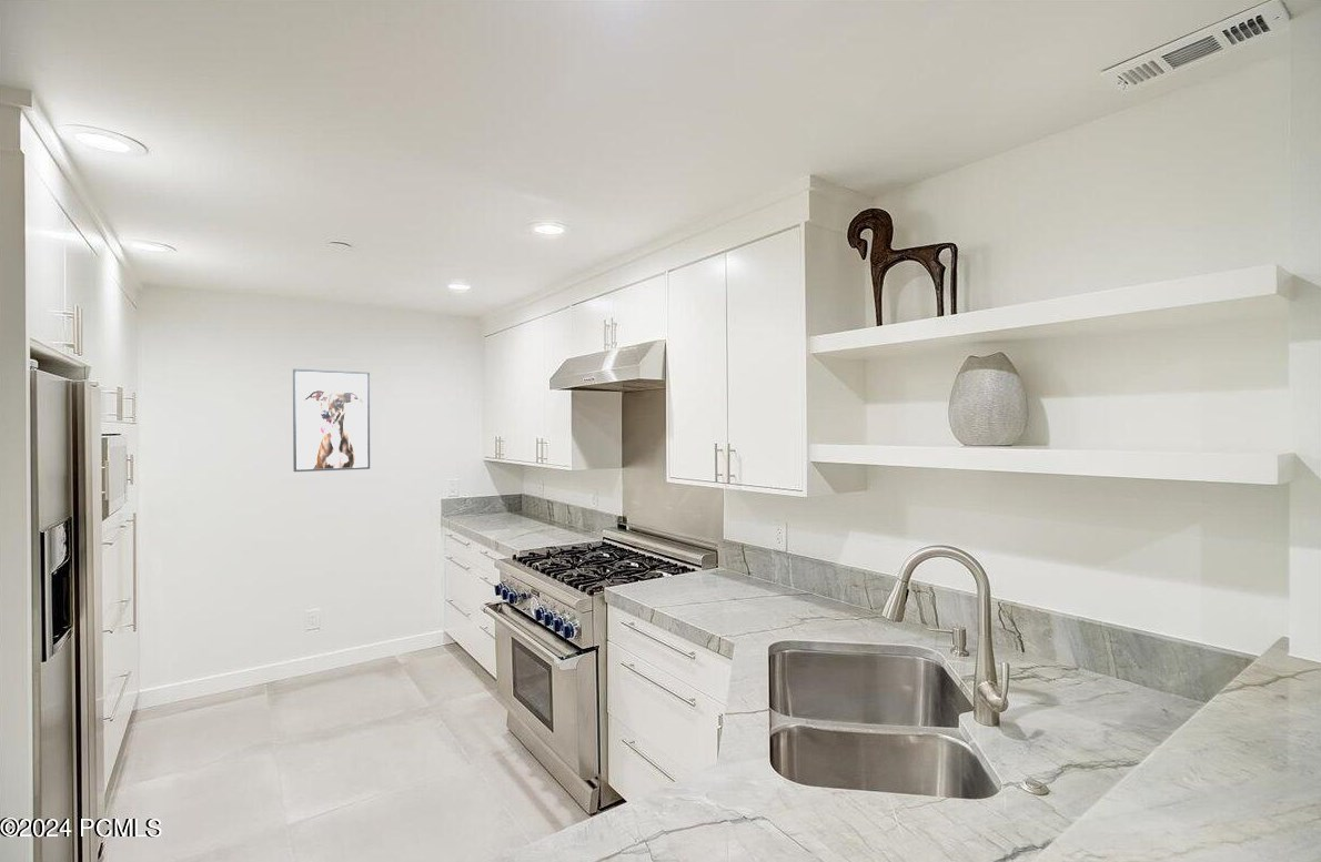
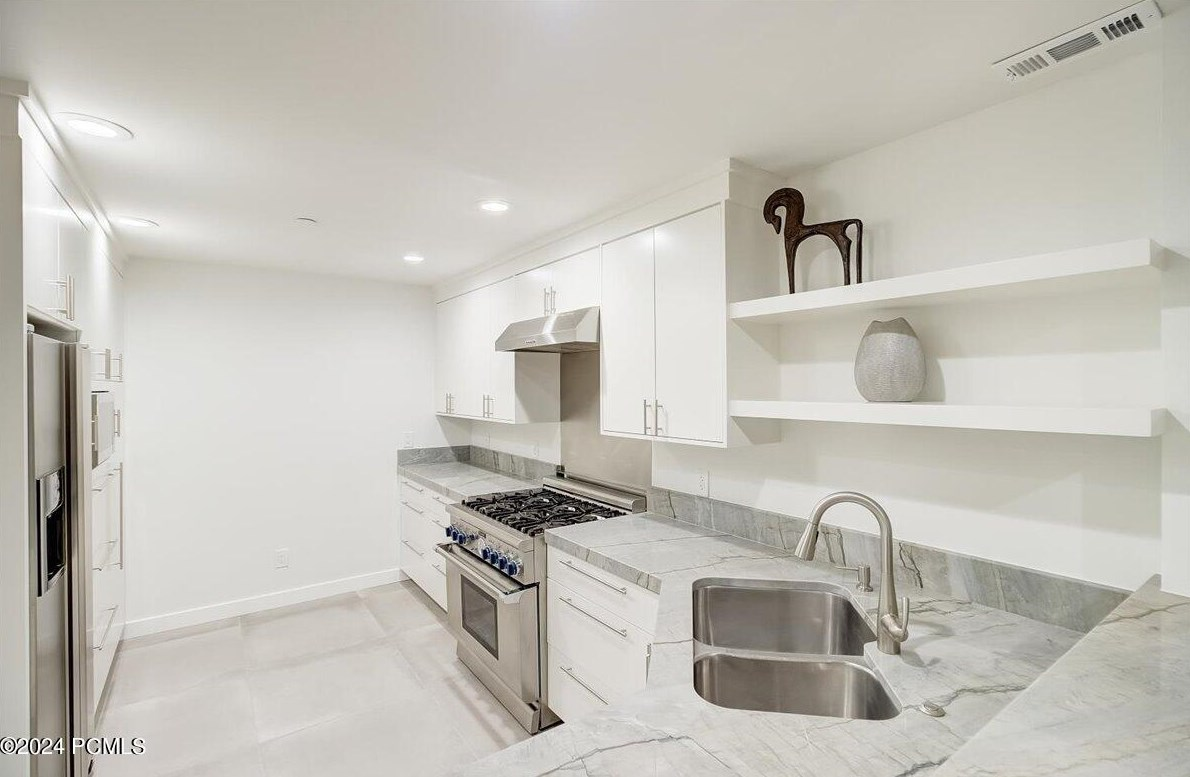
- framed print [292,368,371,473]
